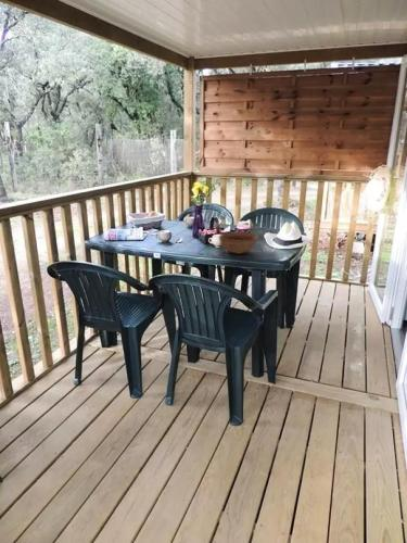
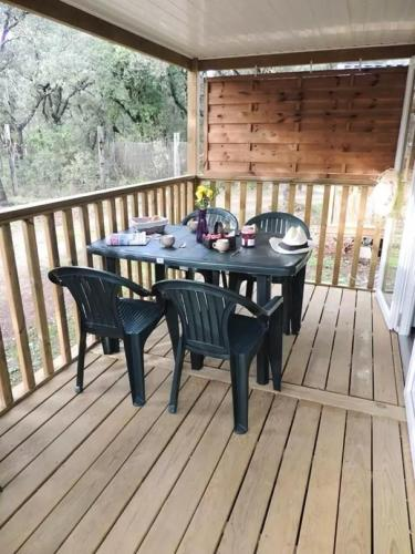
- bowl [218,231,259,255]
